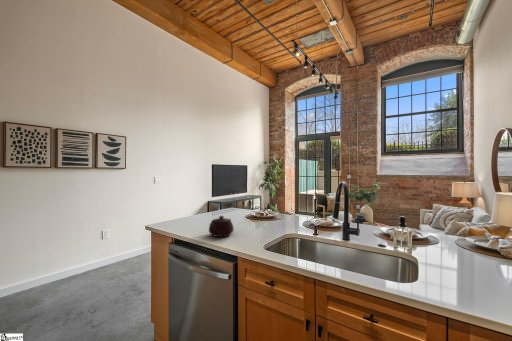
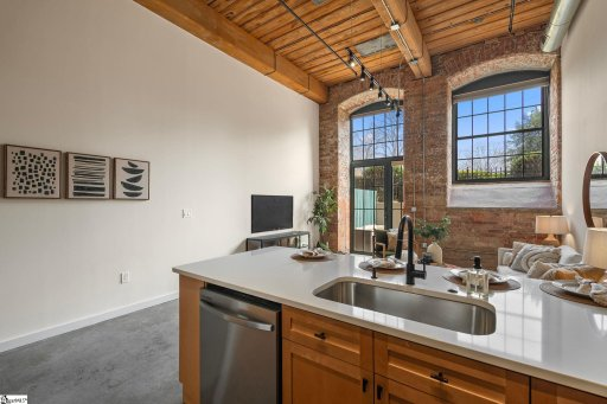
- teapot [208,215,235,238]
